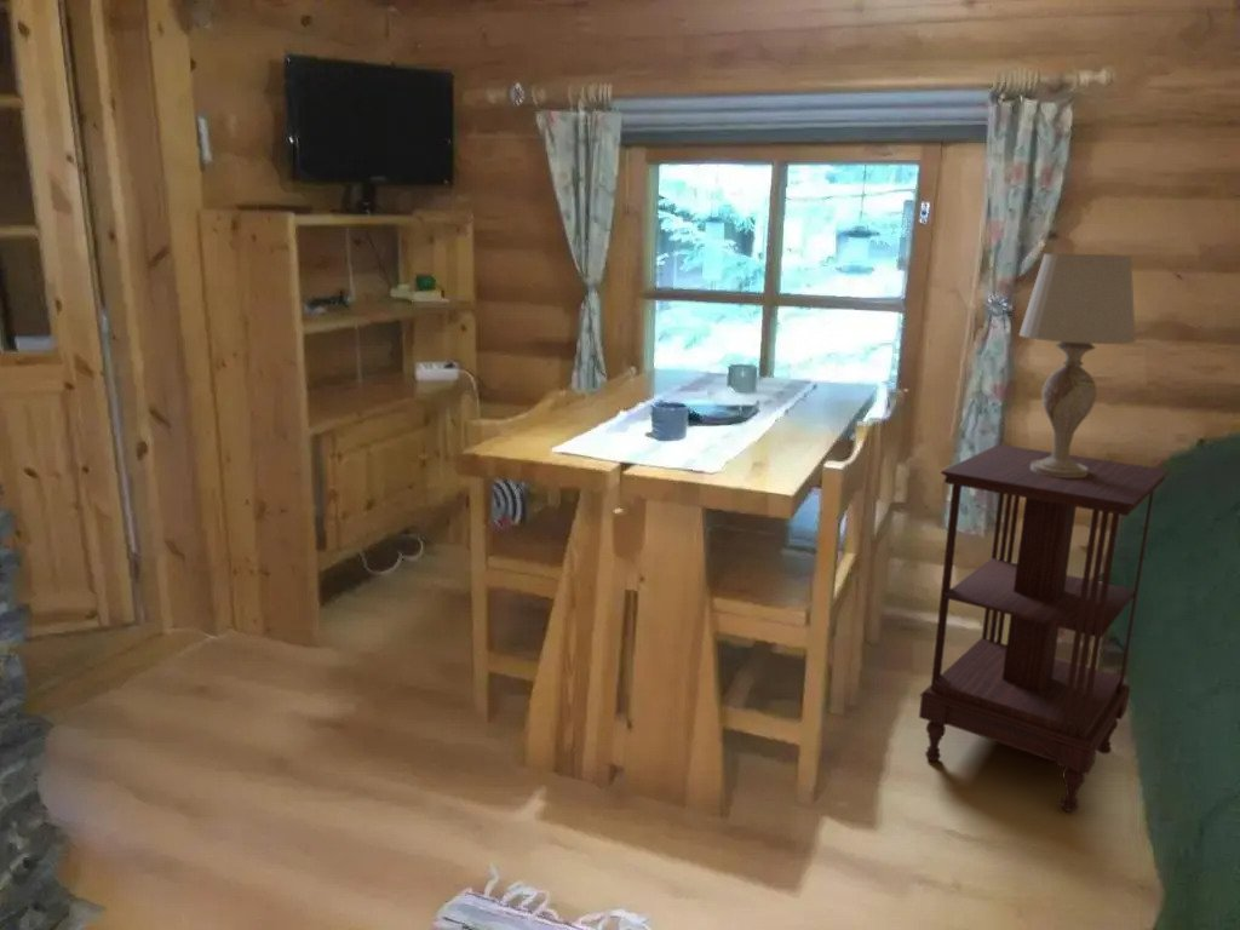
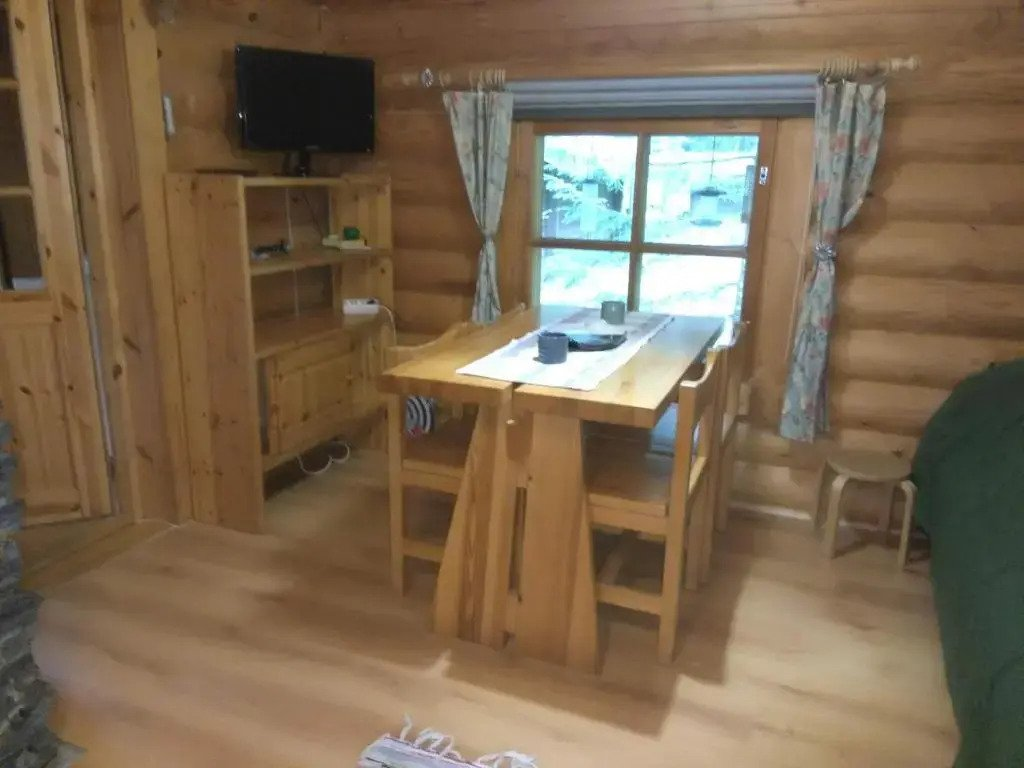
- side table [918,443,1171,813]
- table lamp [1018,253,1137,477]
